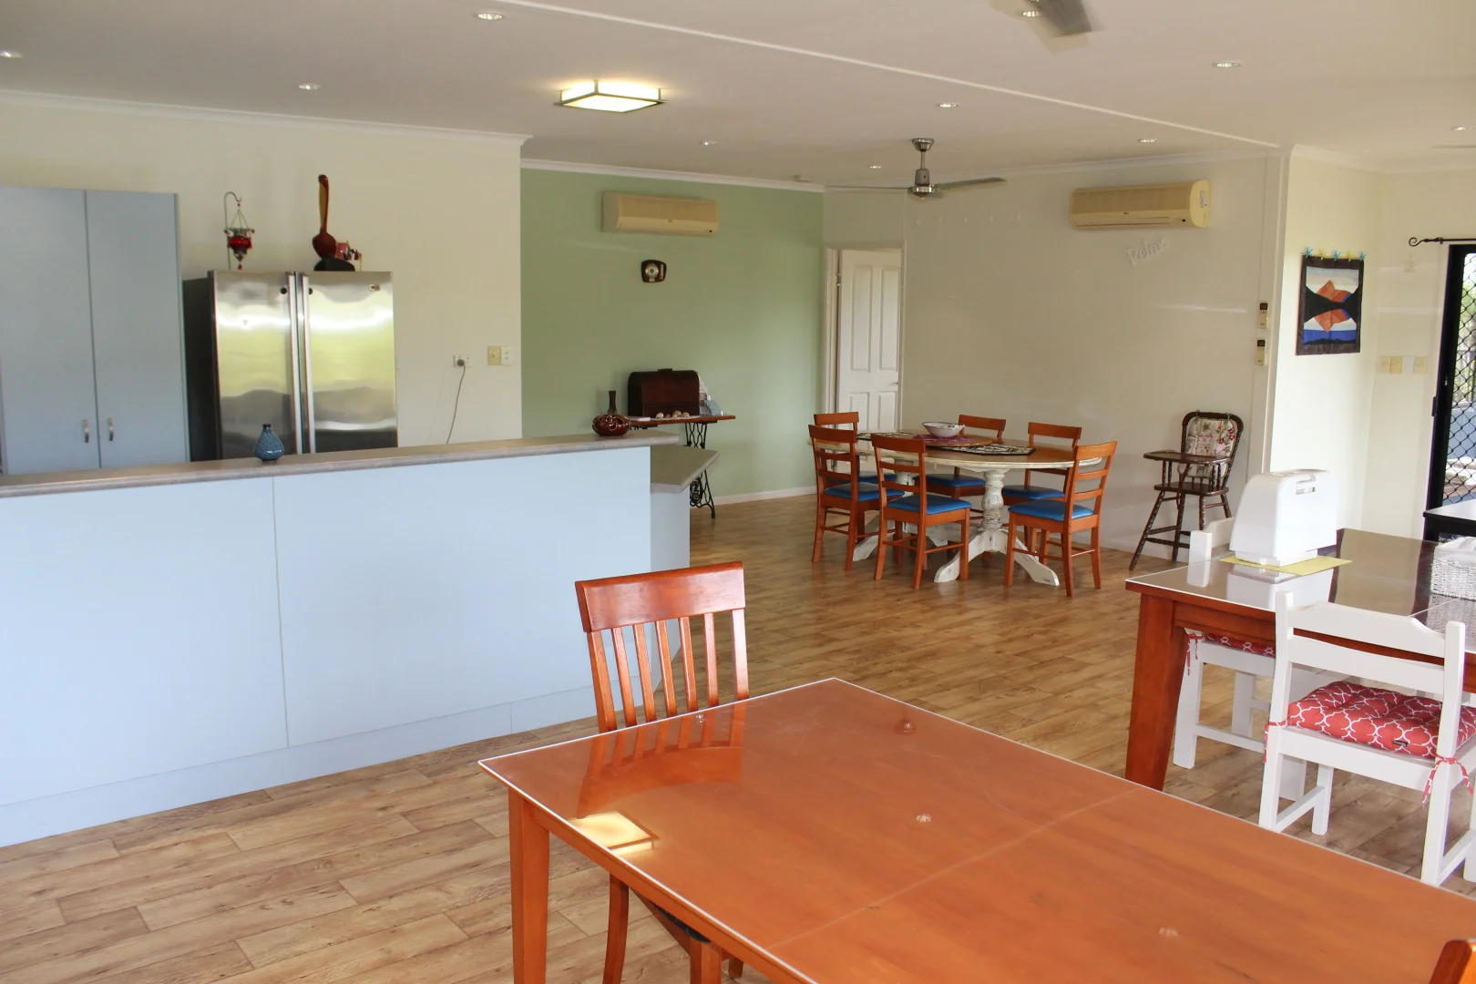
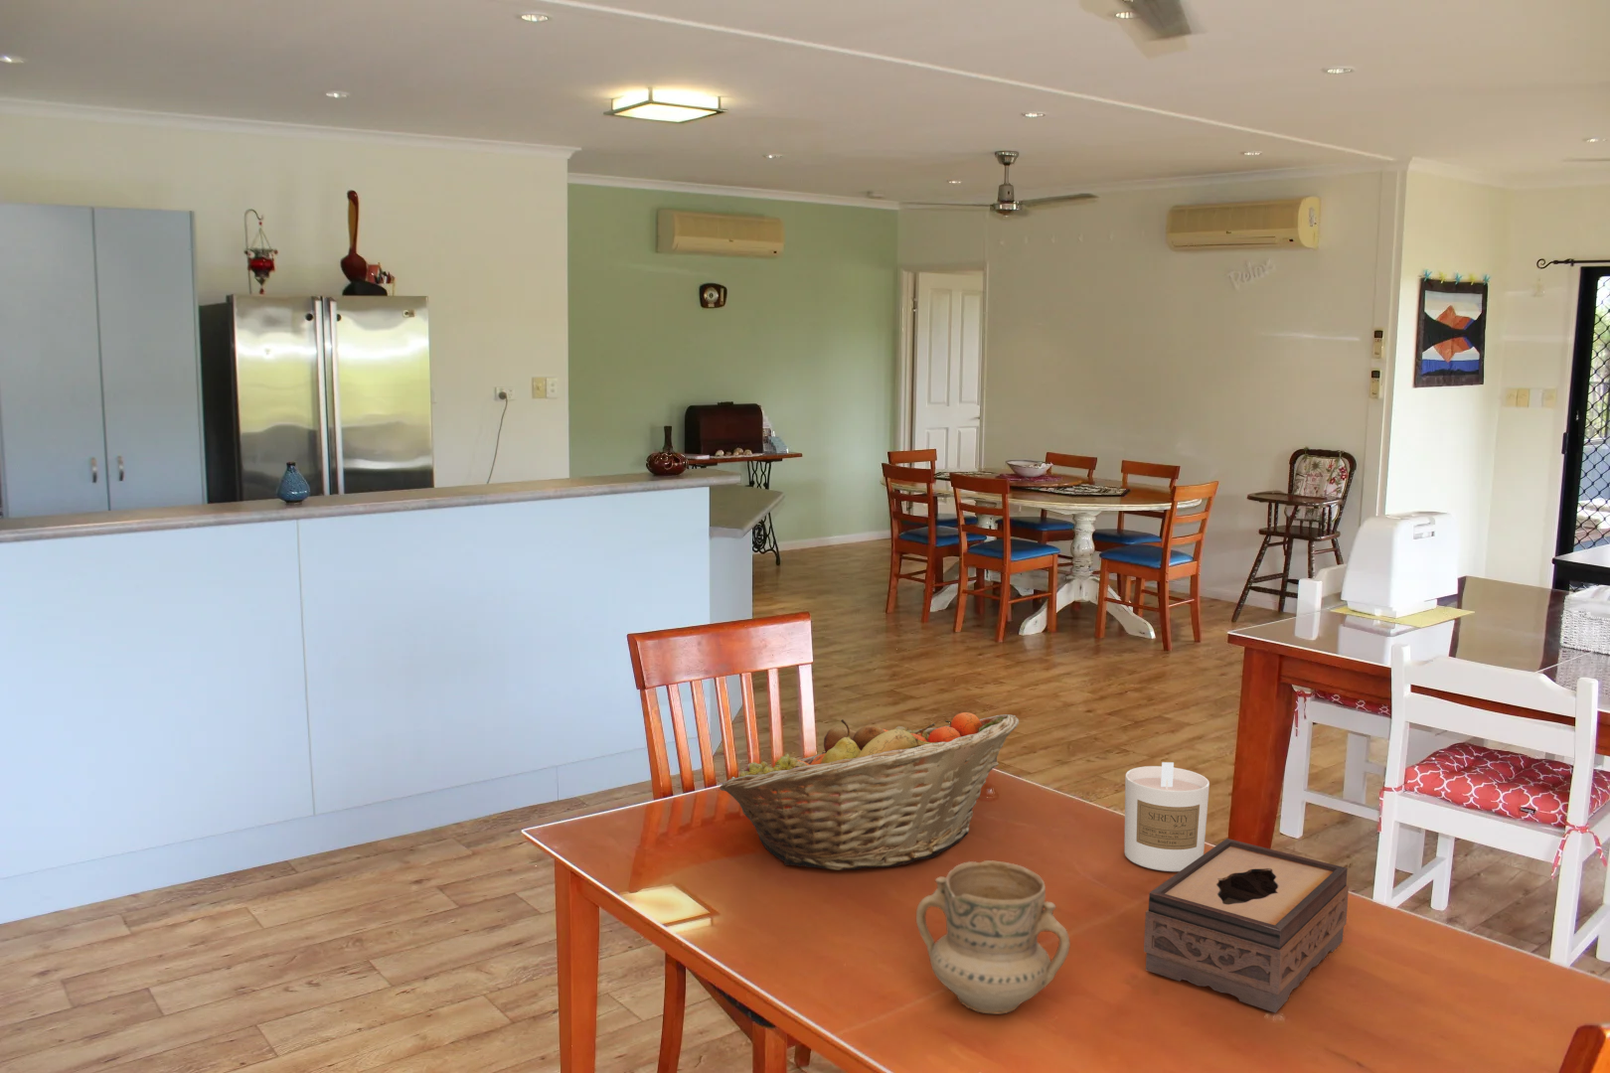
+ fruit basket [719,711,1019,872]
+ candle [1122,760,1210,872]
+ tissue box [1143,837,1350,1013]
+ mug [915,860,1071,1014]
